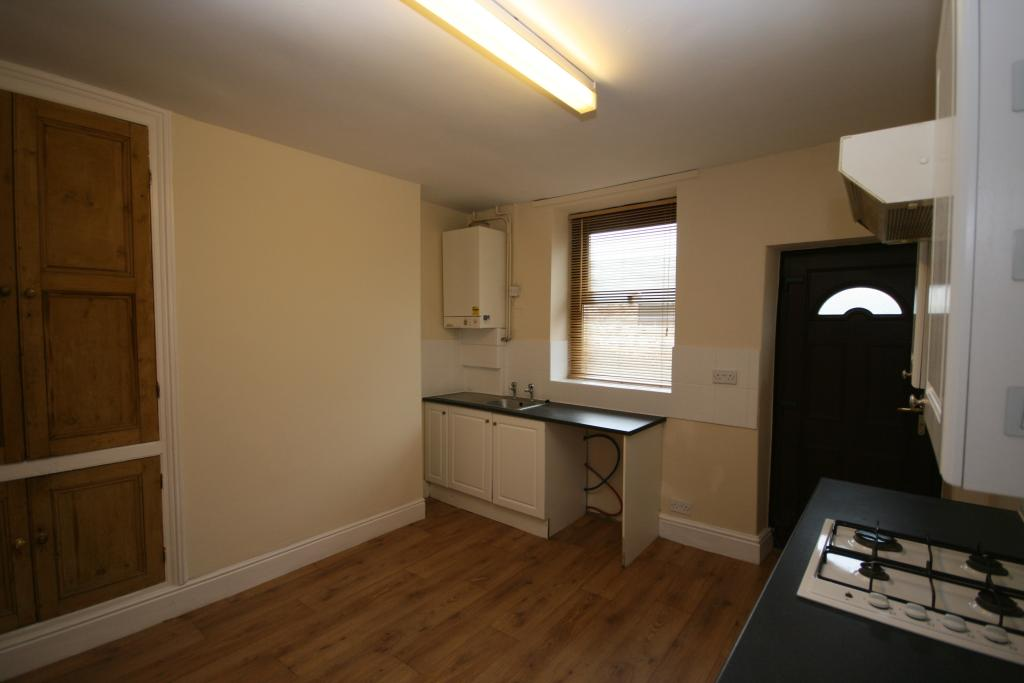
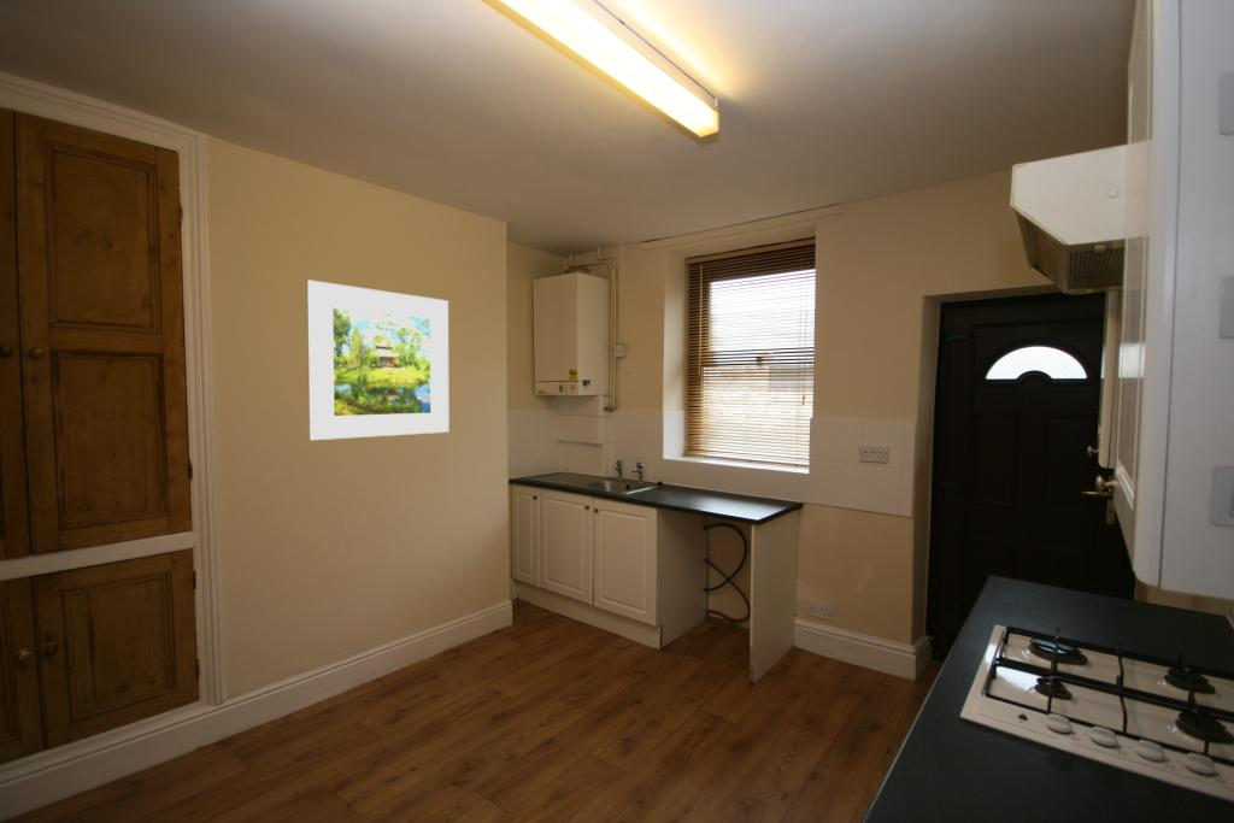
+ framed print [306,278,449,441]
